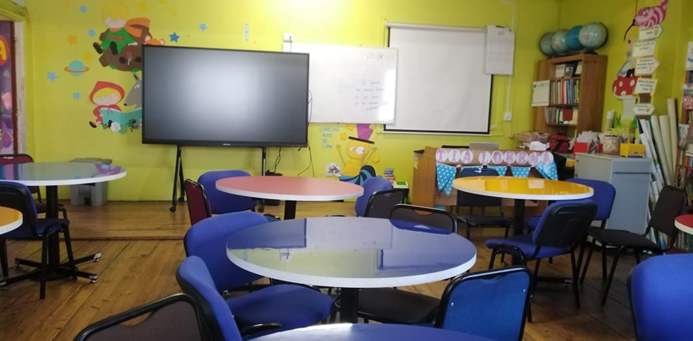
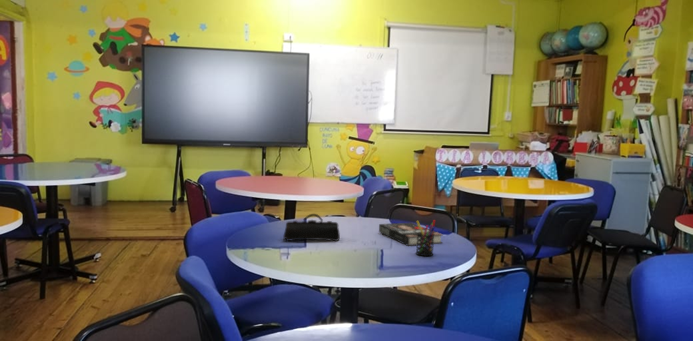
+ book [378,222,444,247]
+ pen holder [415,219,436,257]
+ pencil case [282,213,341,242]
